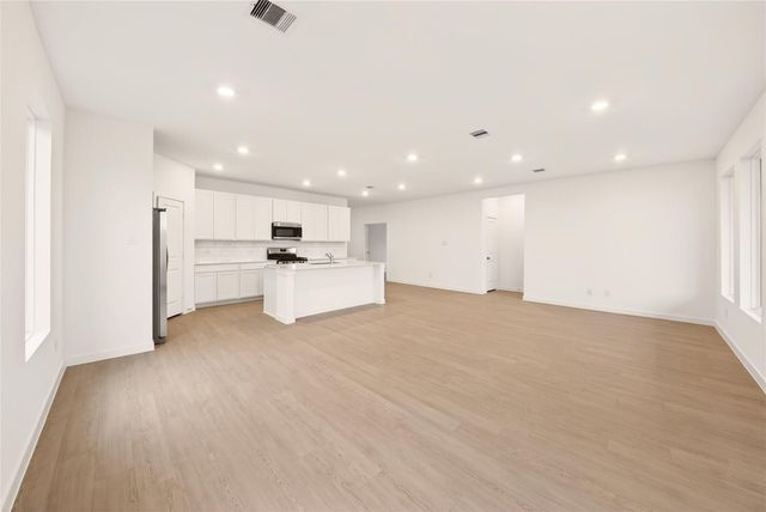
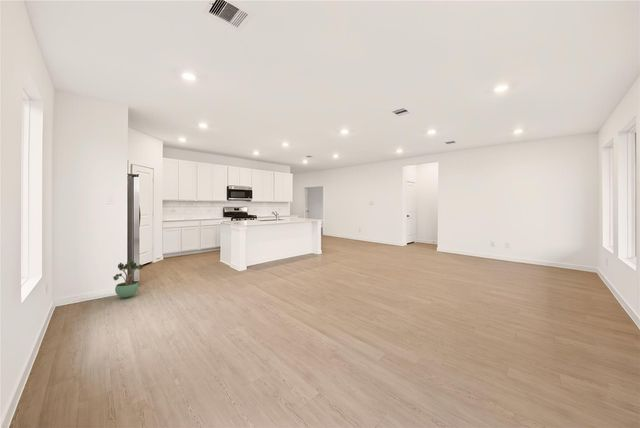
+ potted plant [112,259,144,299]
